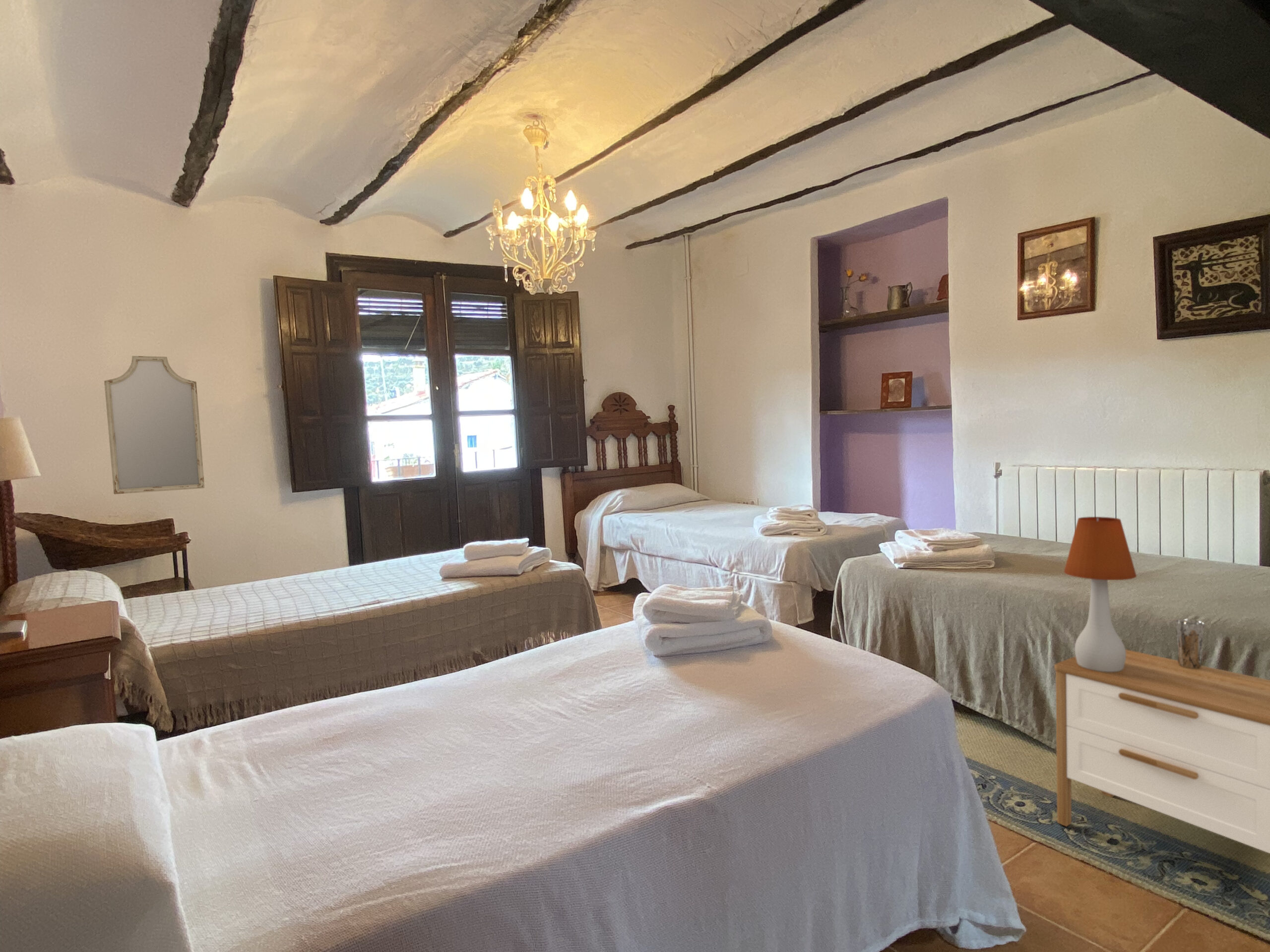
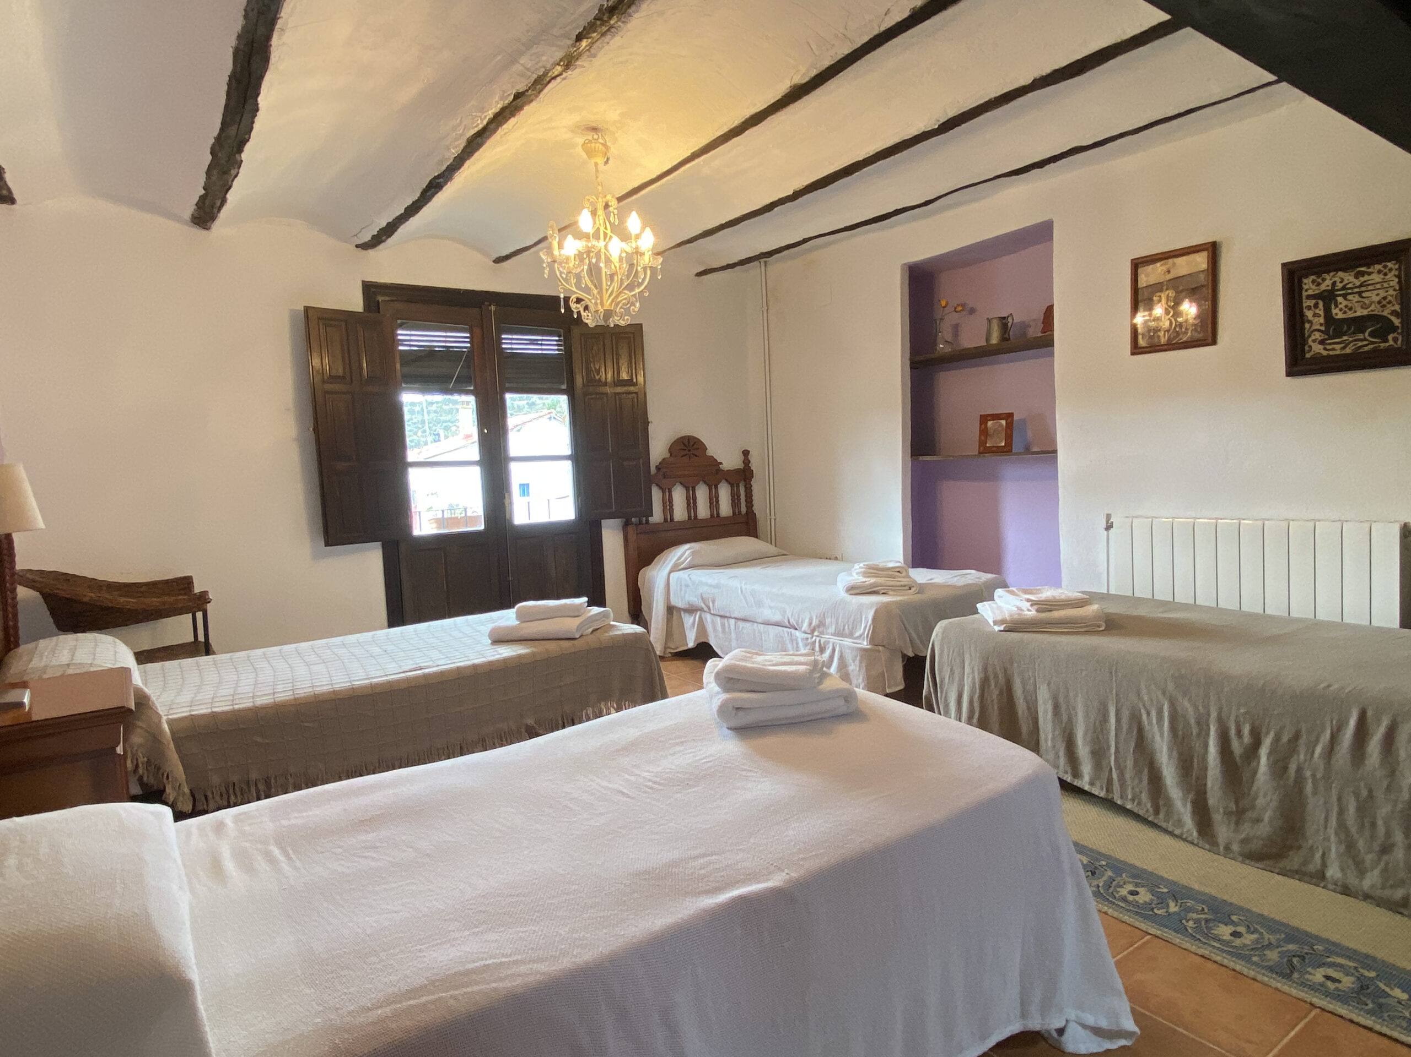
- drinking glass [1175,618,1205,669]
- nightstand [1054,649,1270,854]
- home mirror [104,356,205,495]
- table lamp [1064,516,1137,672]
